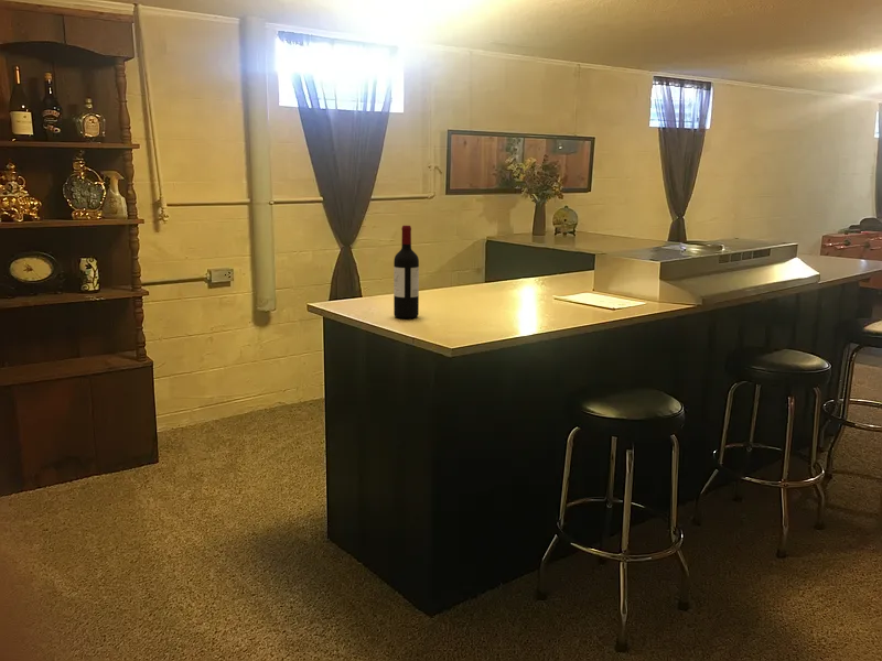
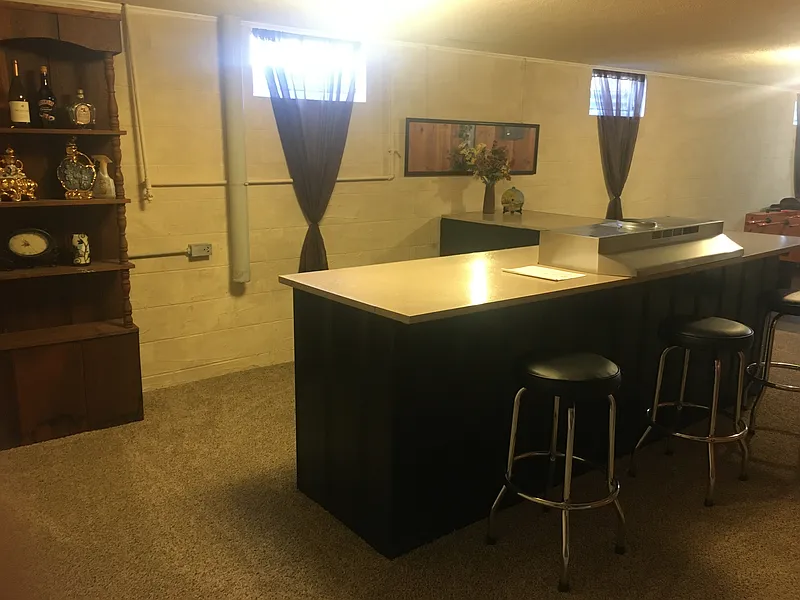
- wine bottle [392,225,420,319]
